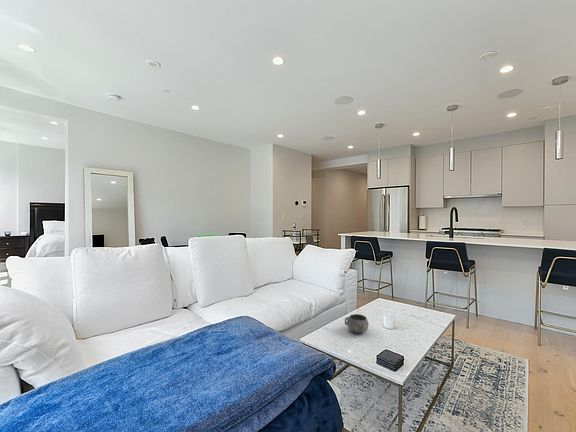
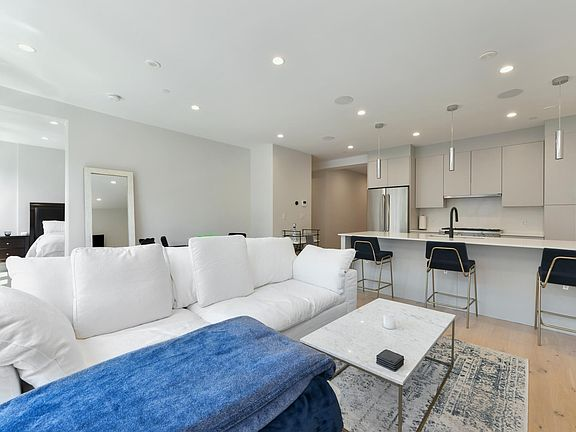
- decorative bowl [344,313,369,334]
